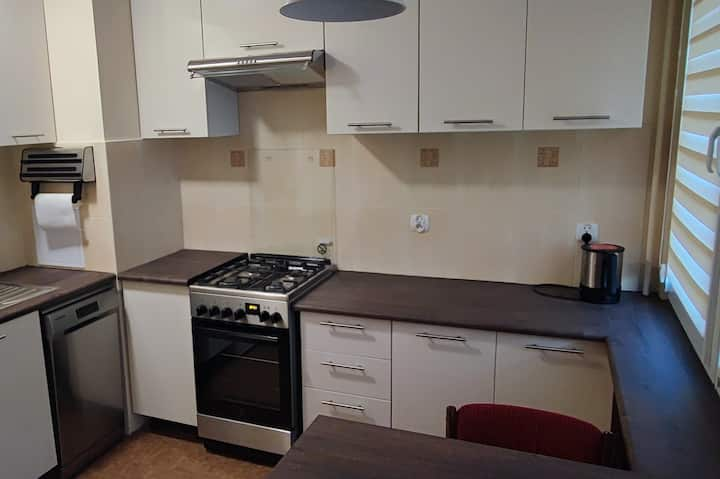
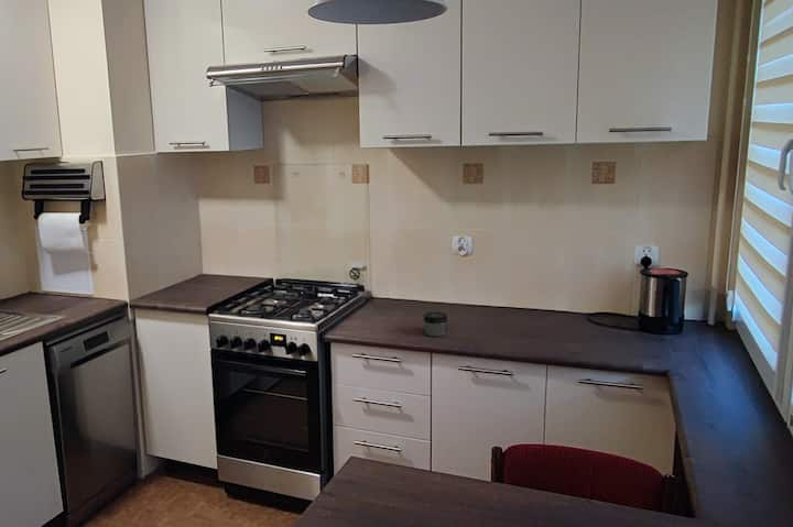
+ jar [423,311,449,338]
